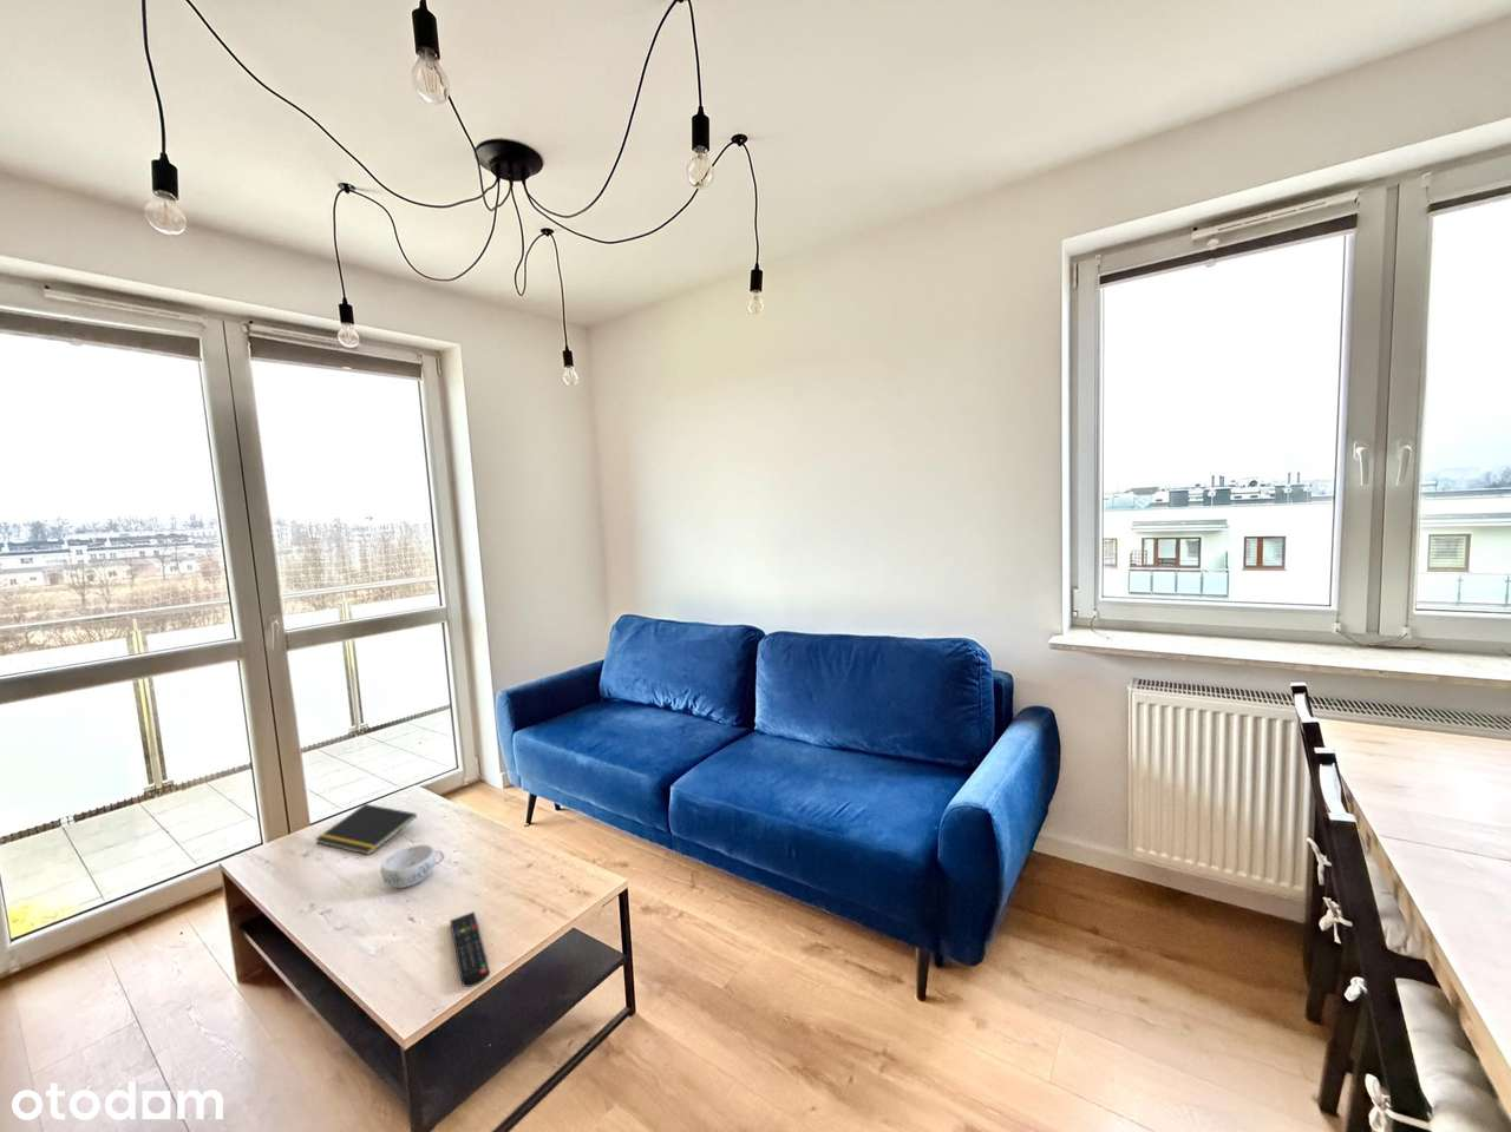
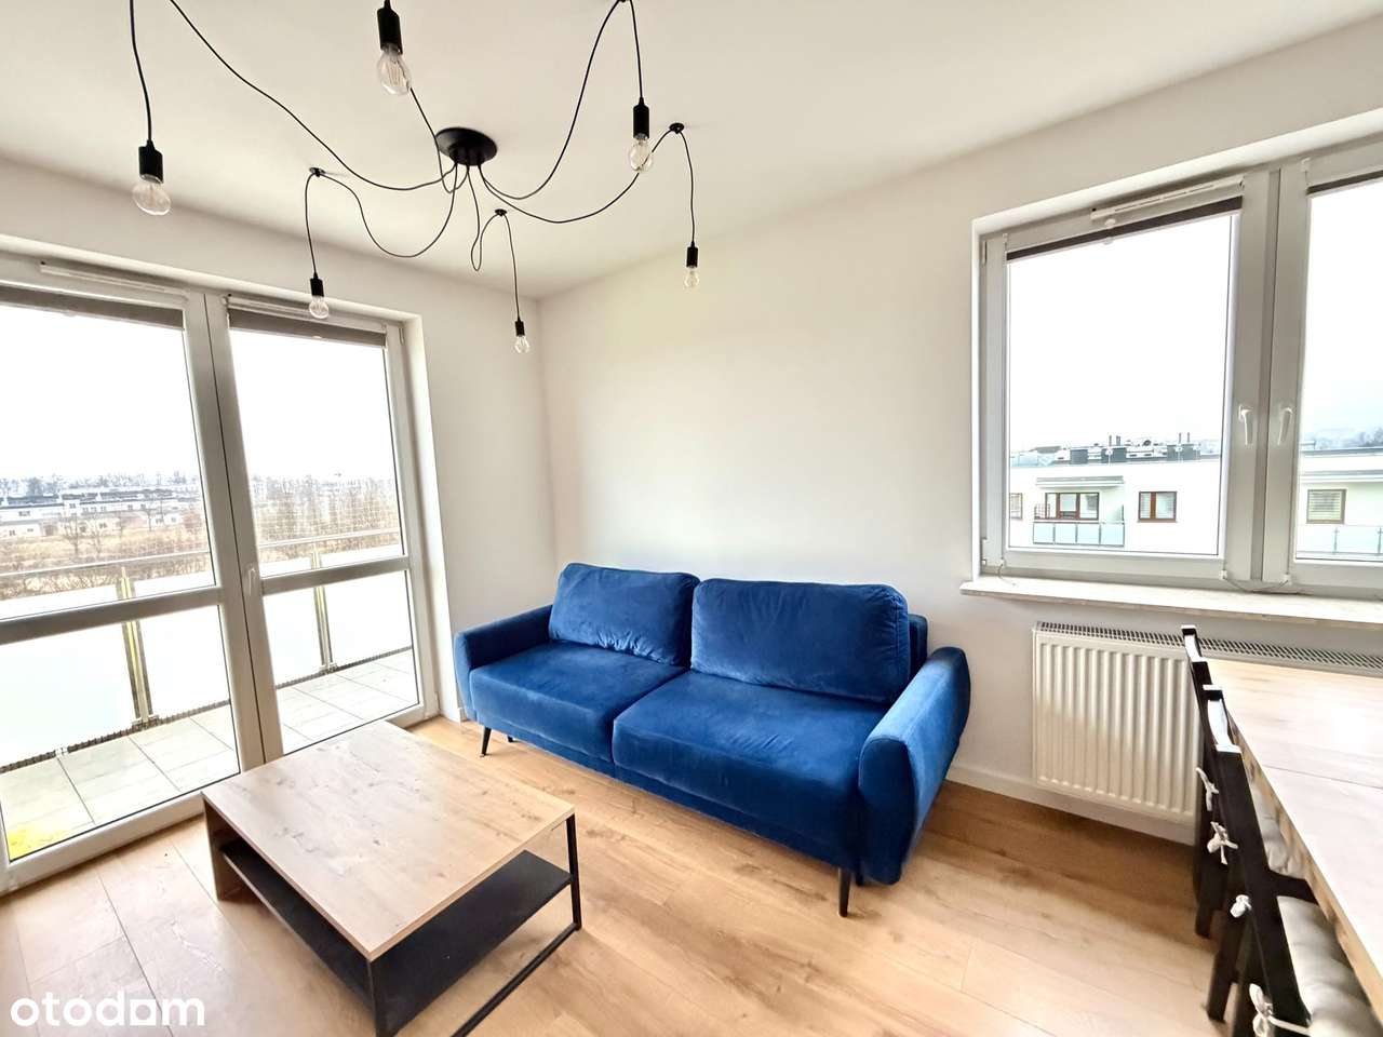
- notepad [314,803,418,856]
- decorative bowl [380,843,446,889]
- remote control [449,911,491,988]
